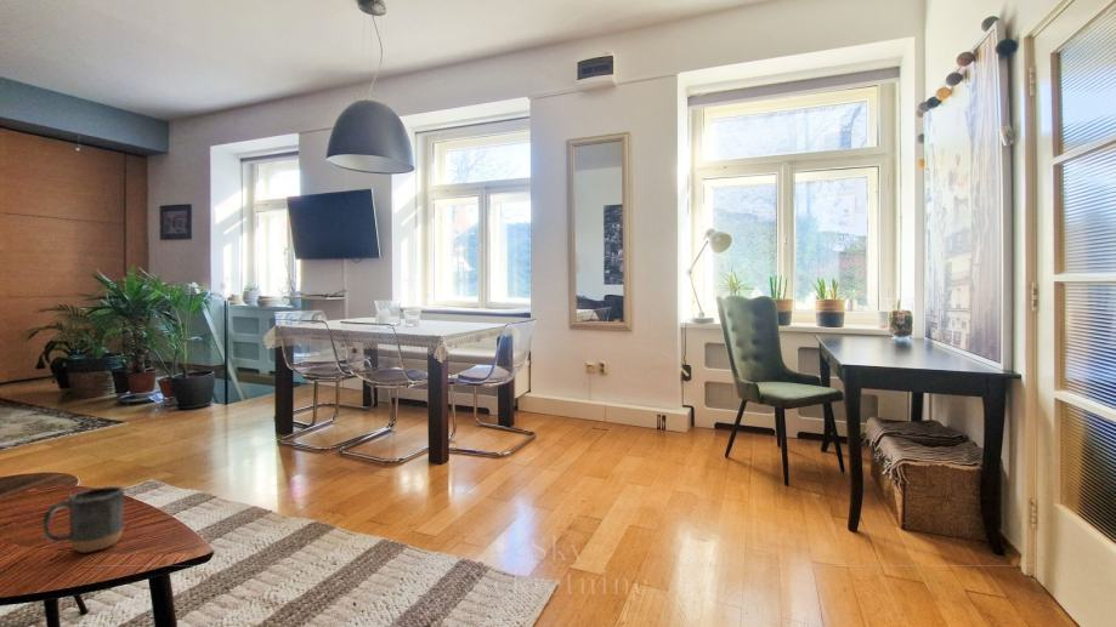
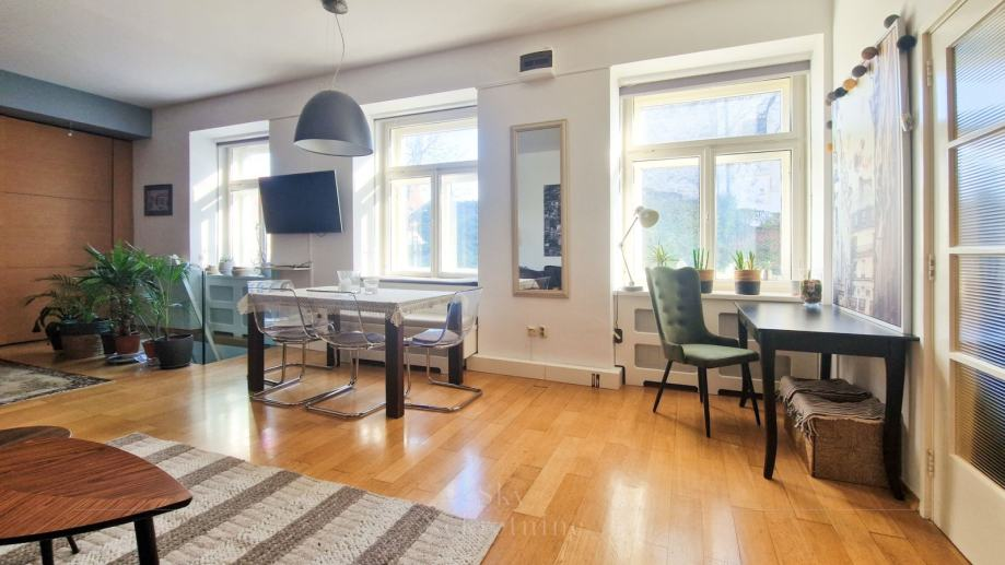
- mug [43,485,126,554]
